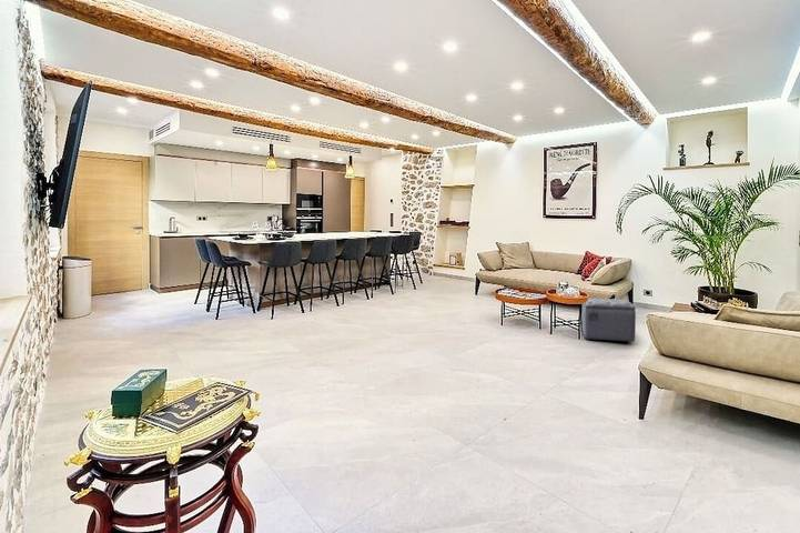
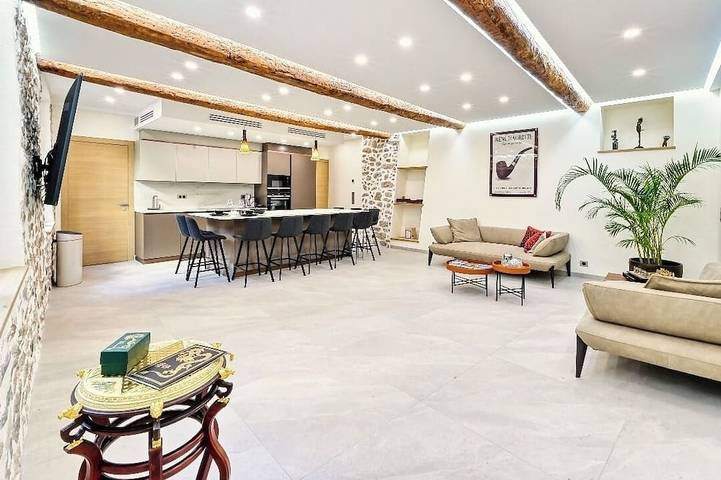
- ottoman [580,298,637,343]
